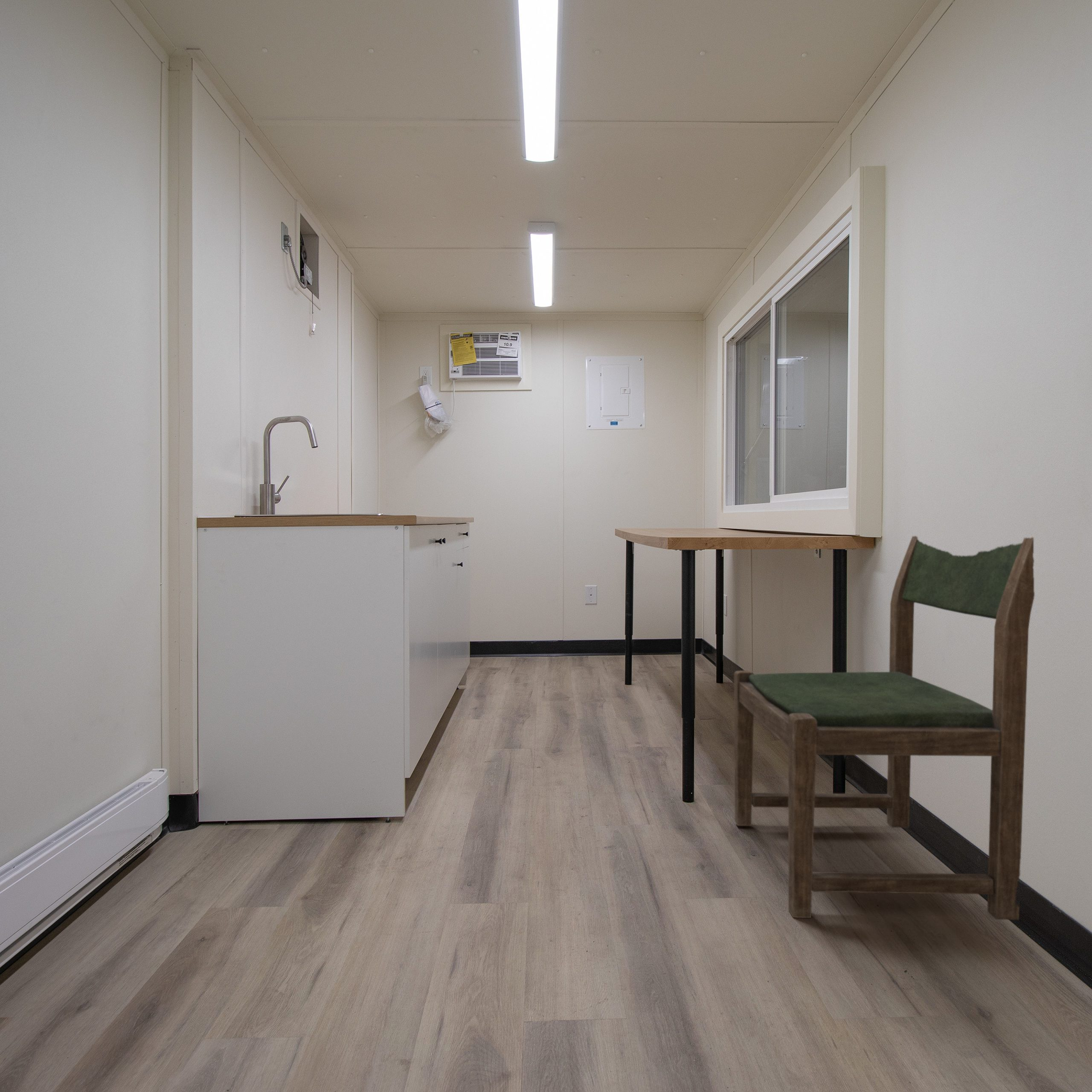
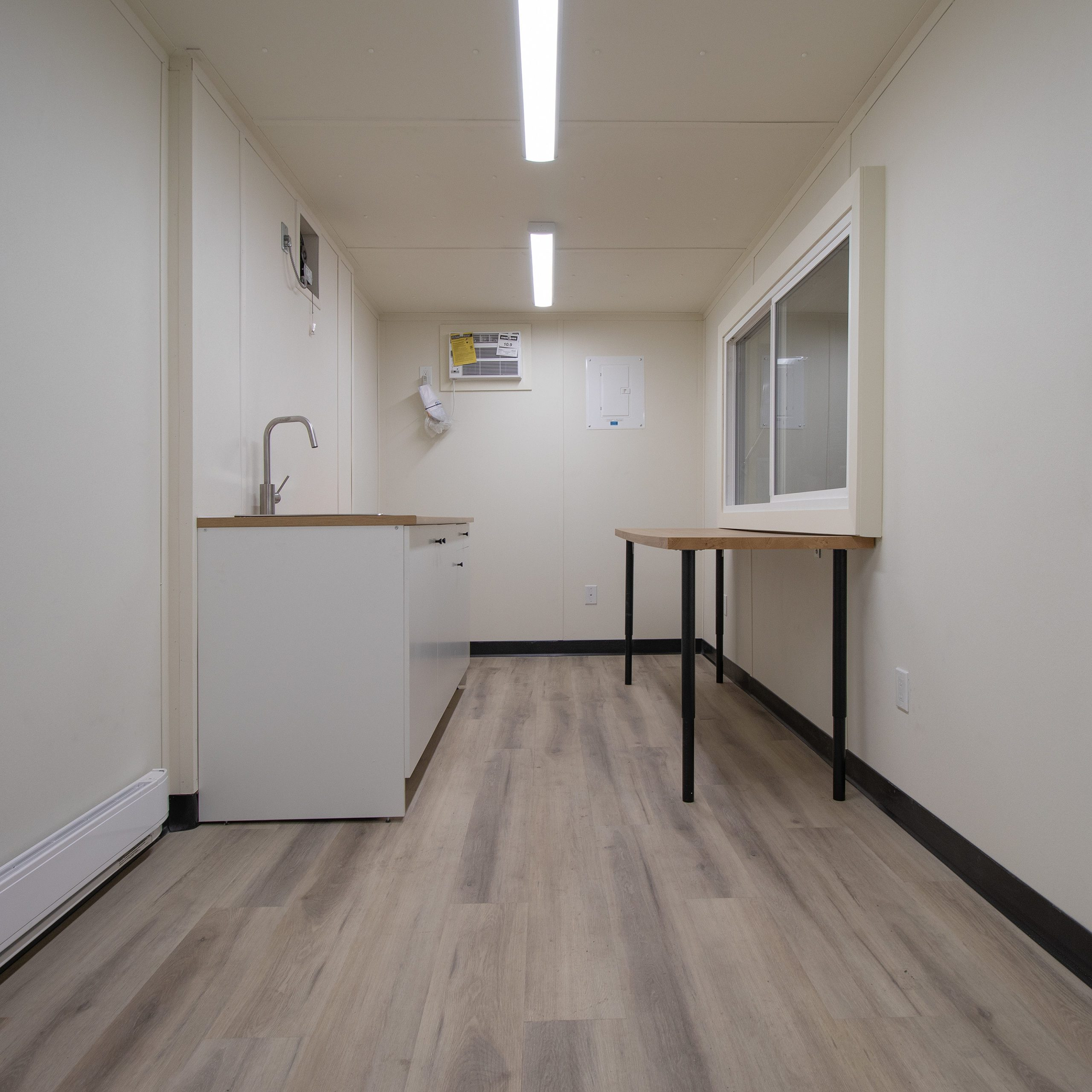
- dining chair [734,535,1035,920]
